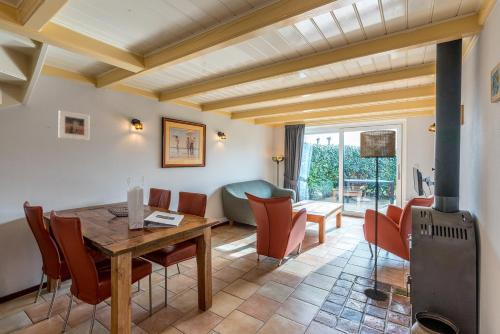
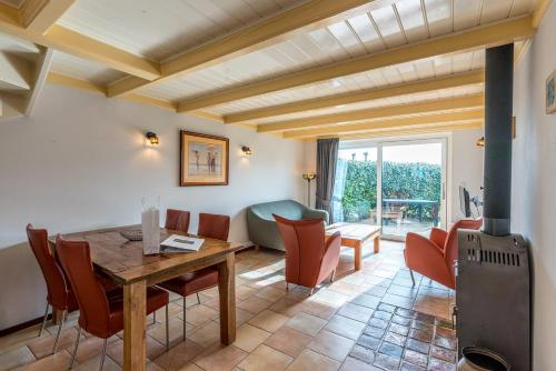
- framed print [57,109,91,141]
- floor lamp [359,129,397,301]
